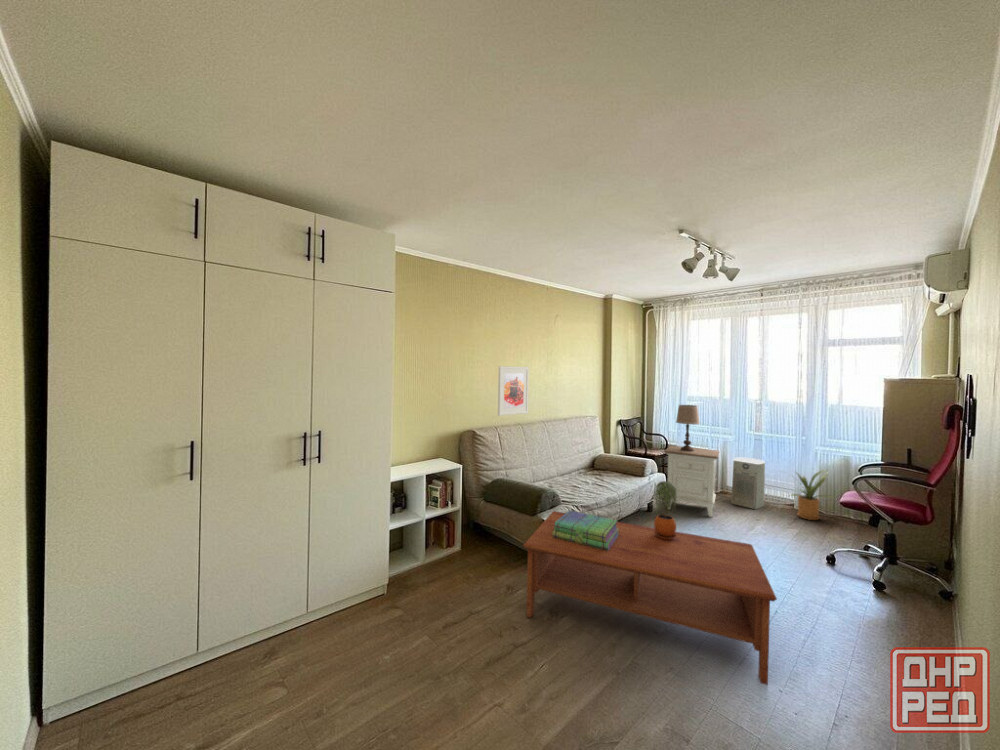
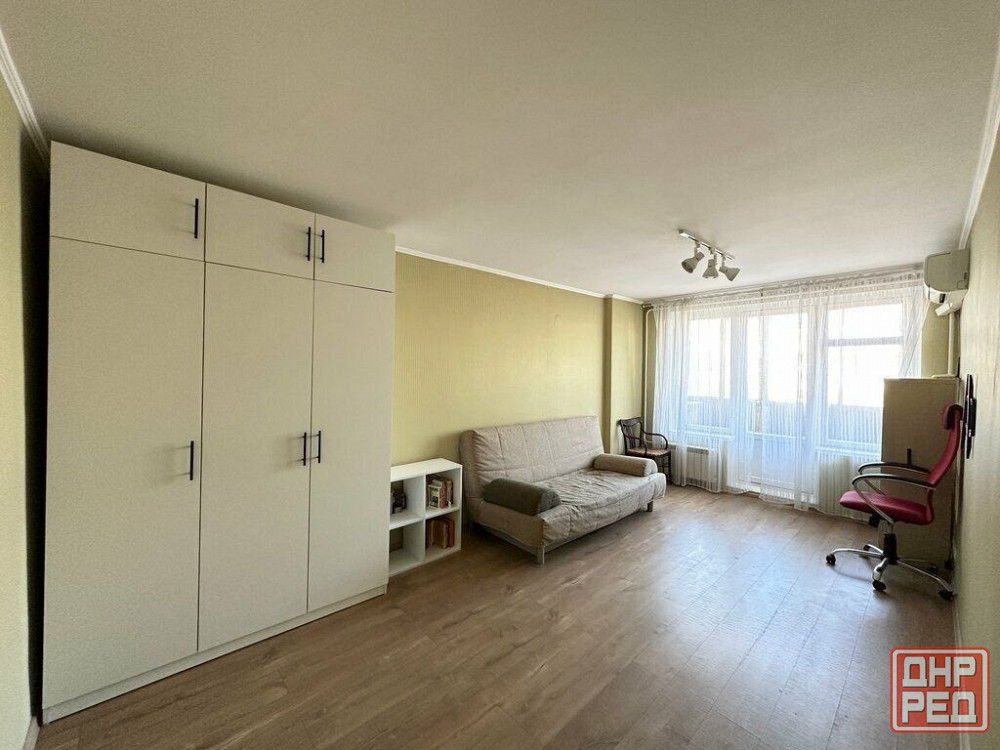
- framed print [497,365,530,417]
- stack of books [552,510,619,550]
- fan [730,457,766,510]
- house plant [780,469,838,521]
- coffee table [522,510,778,686]
- table lamp [675,404,701,451]
- nightstand [663,445,720,518]
- potted plant [652,480,678,540]
